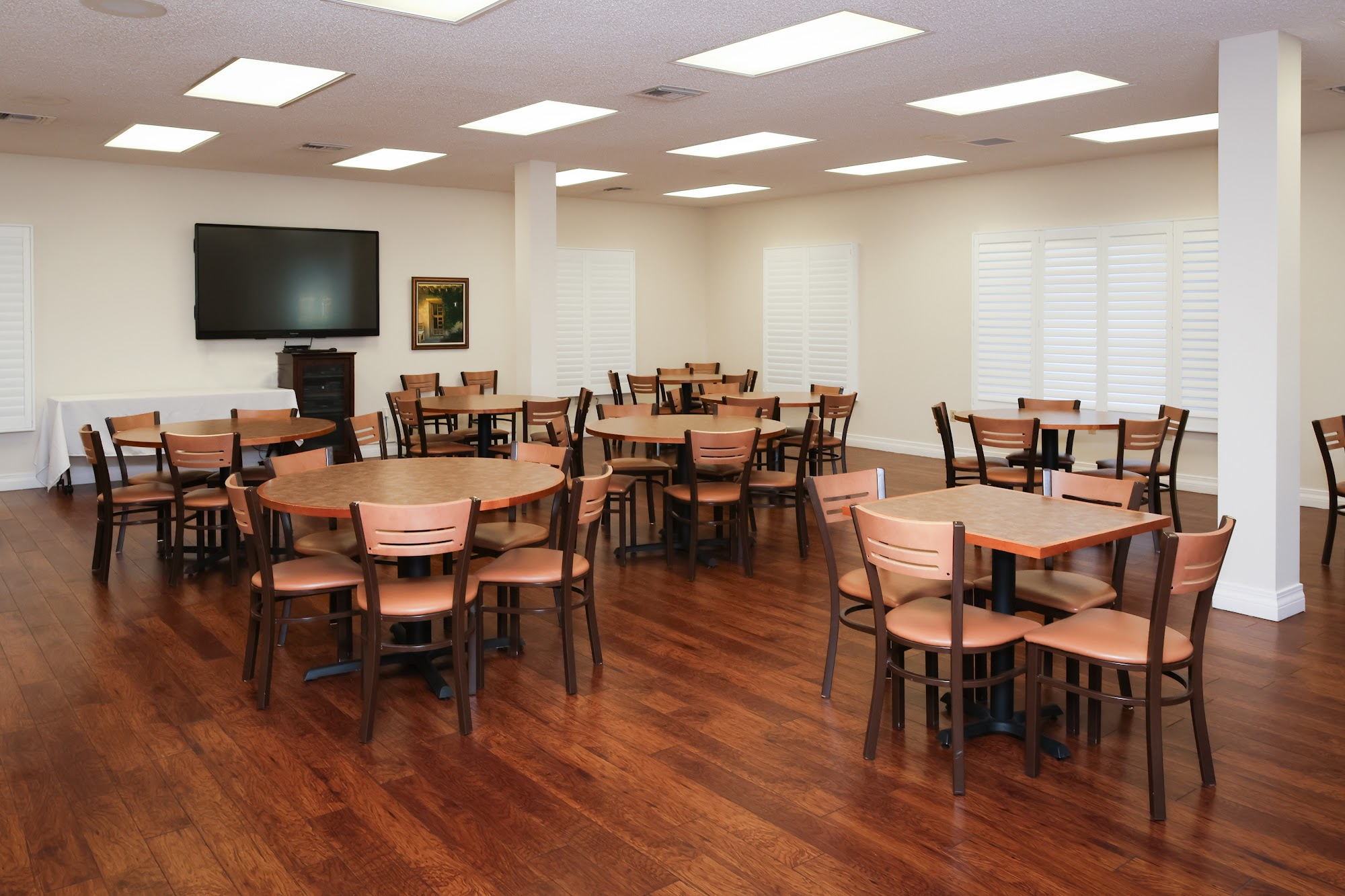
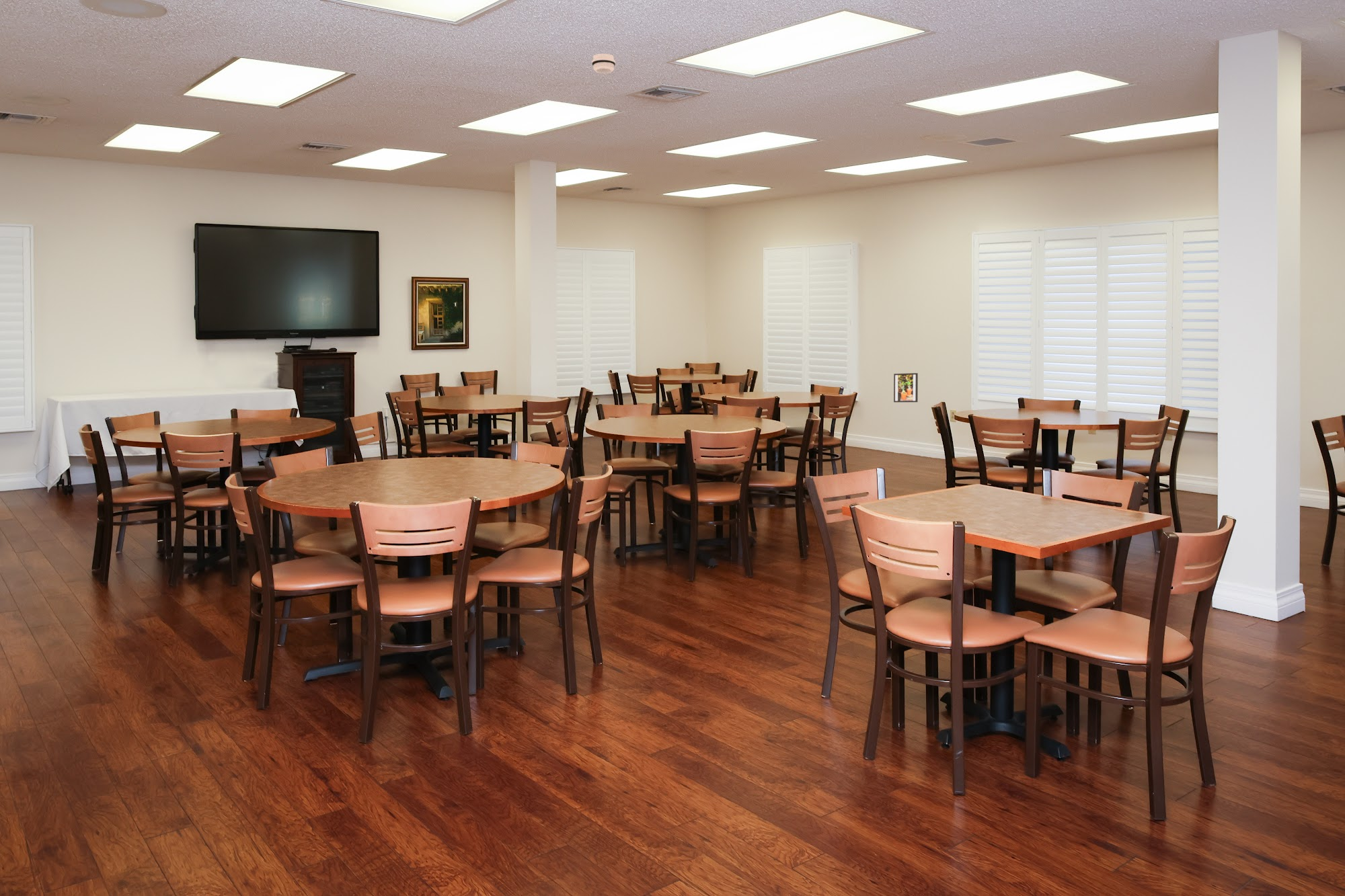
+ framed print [893,372,919,403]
+ smoke detector [591,53,616,74]
